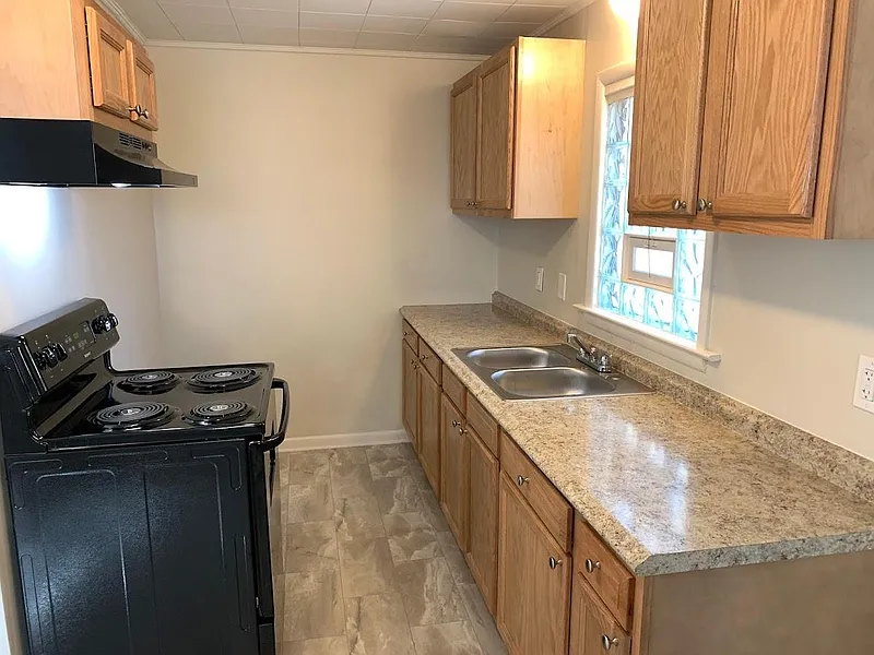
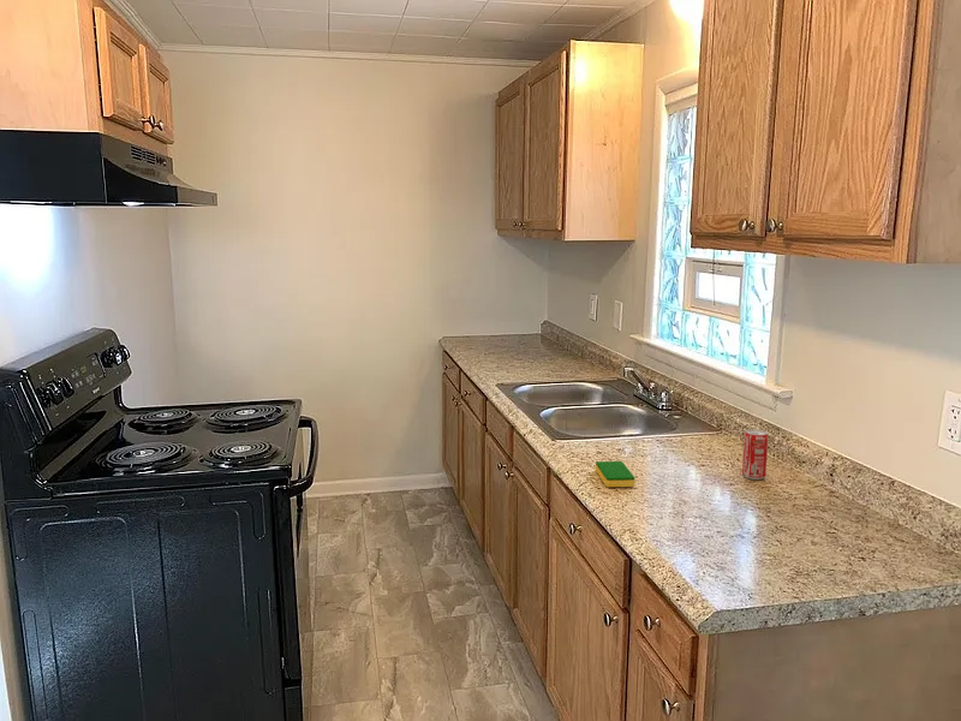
+ beverage can [741,428,770,481]
+ dish sponge [595,460,637,488]
